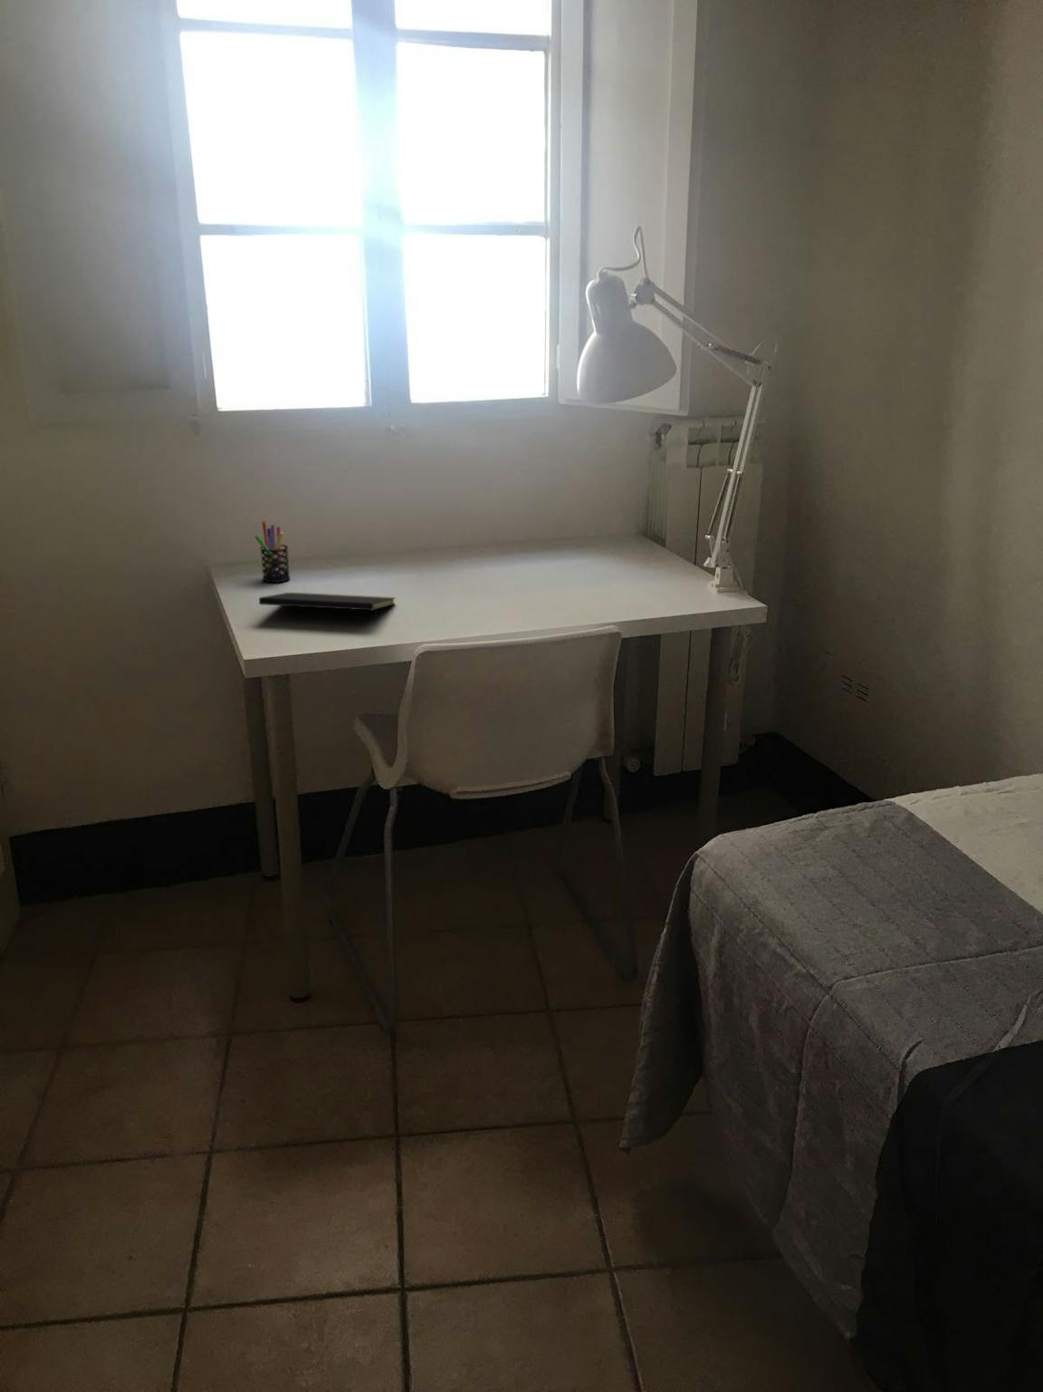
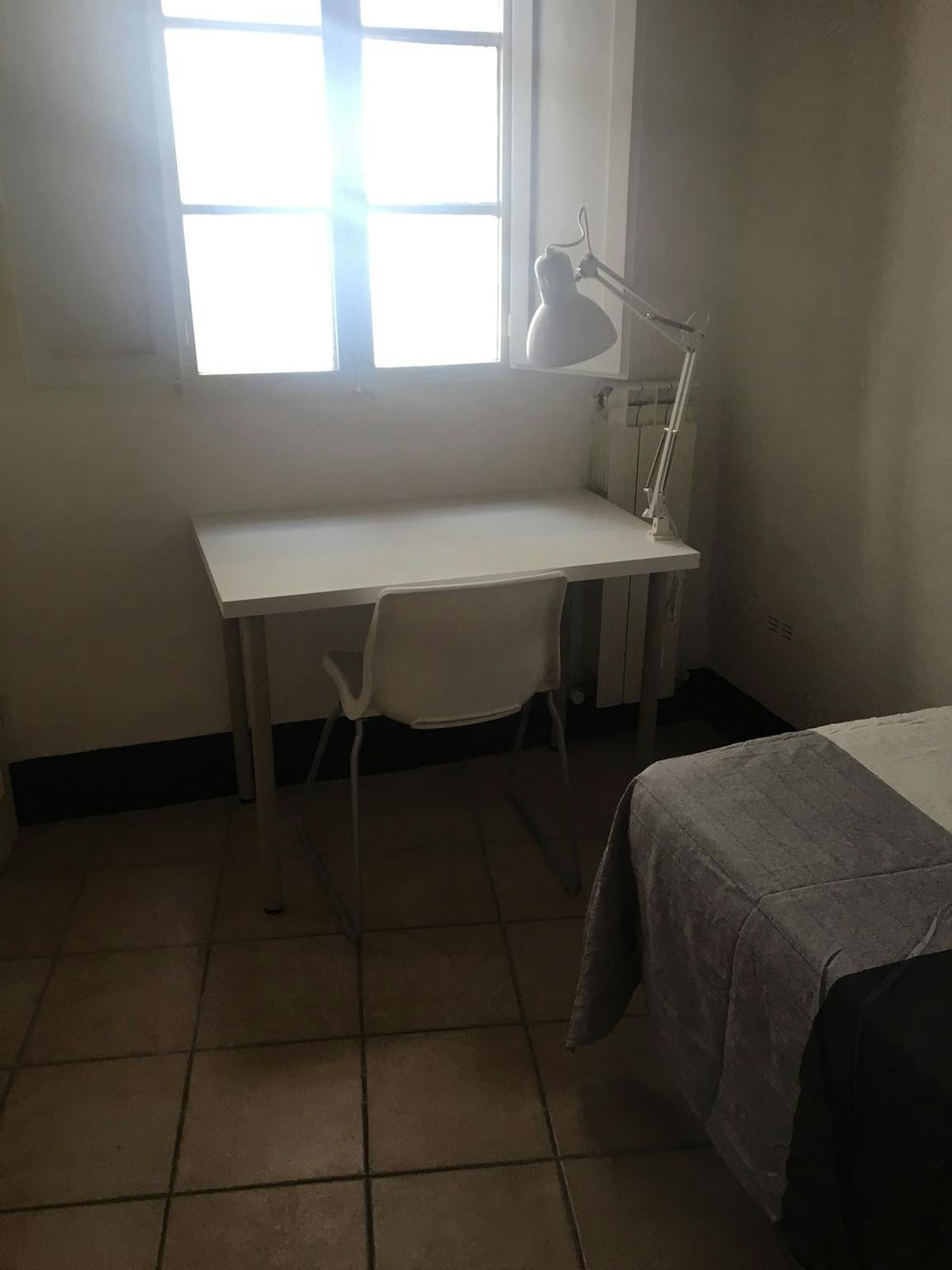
- notepad [259,592,397,627]
- pen holder [253,521,291,583]
